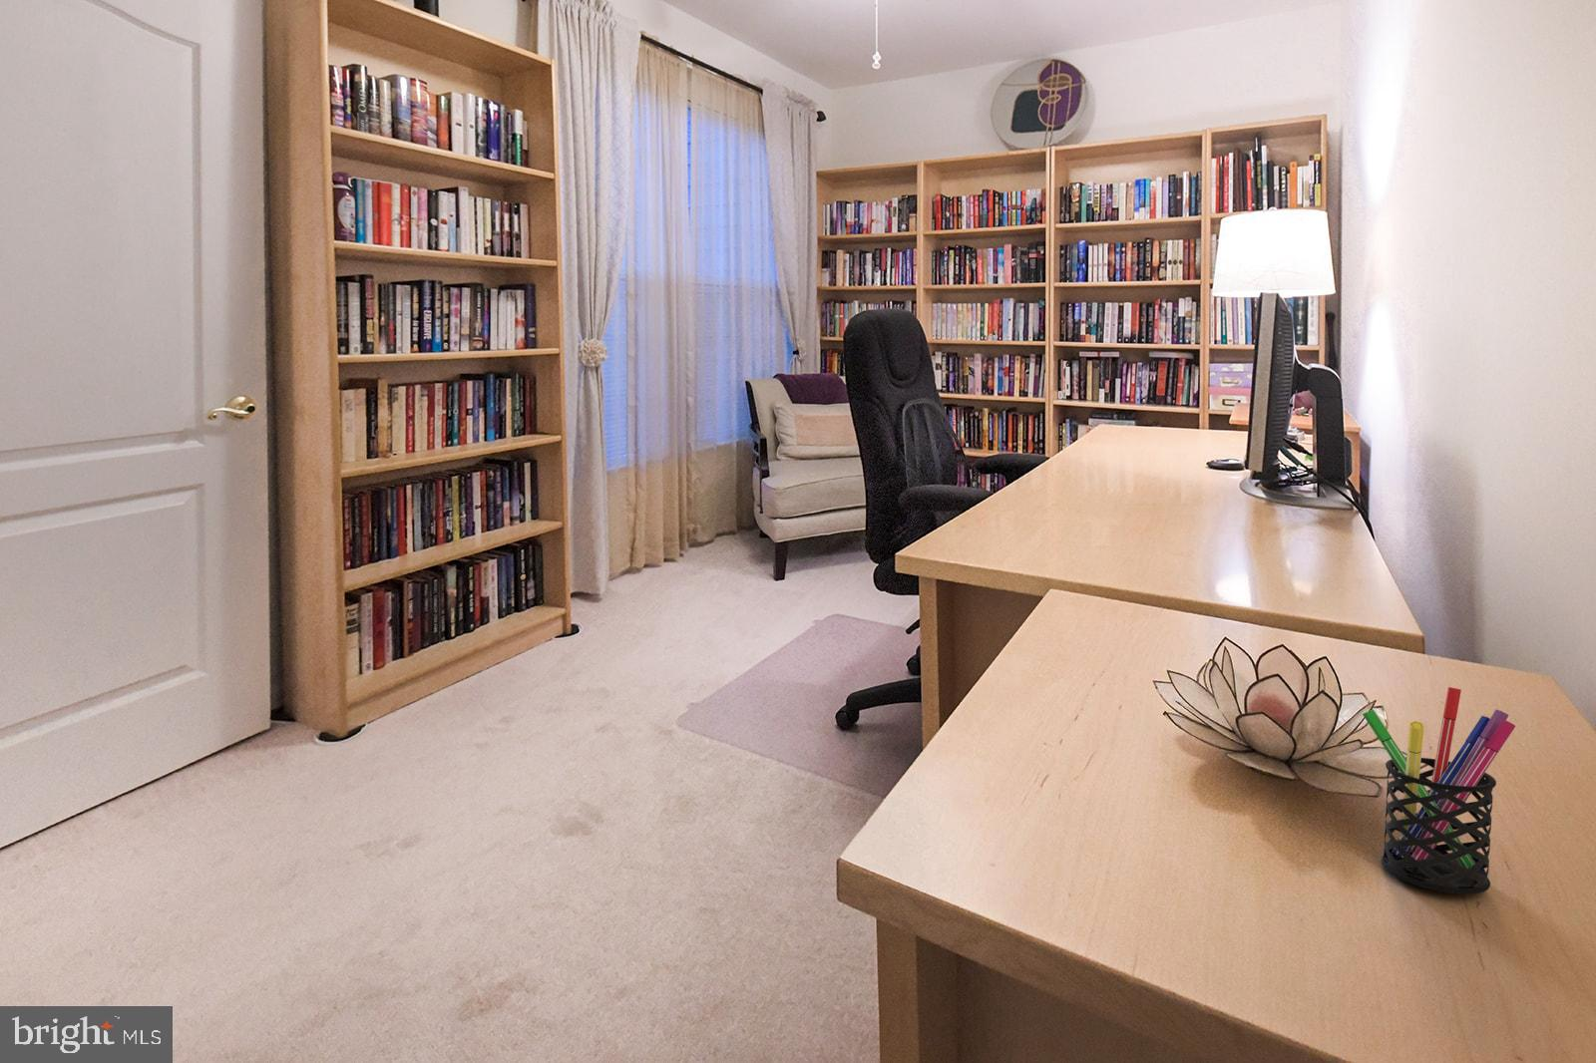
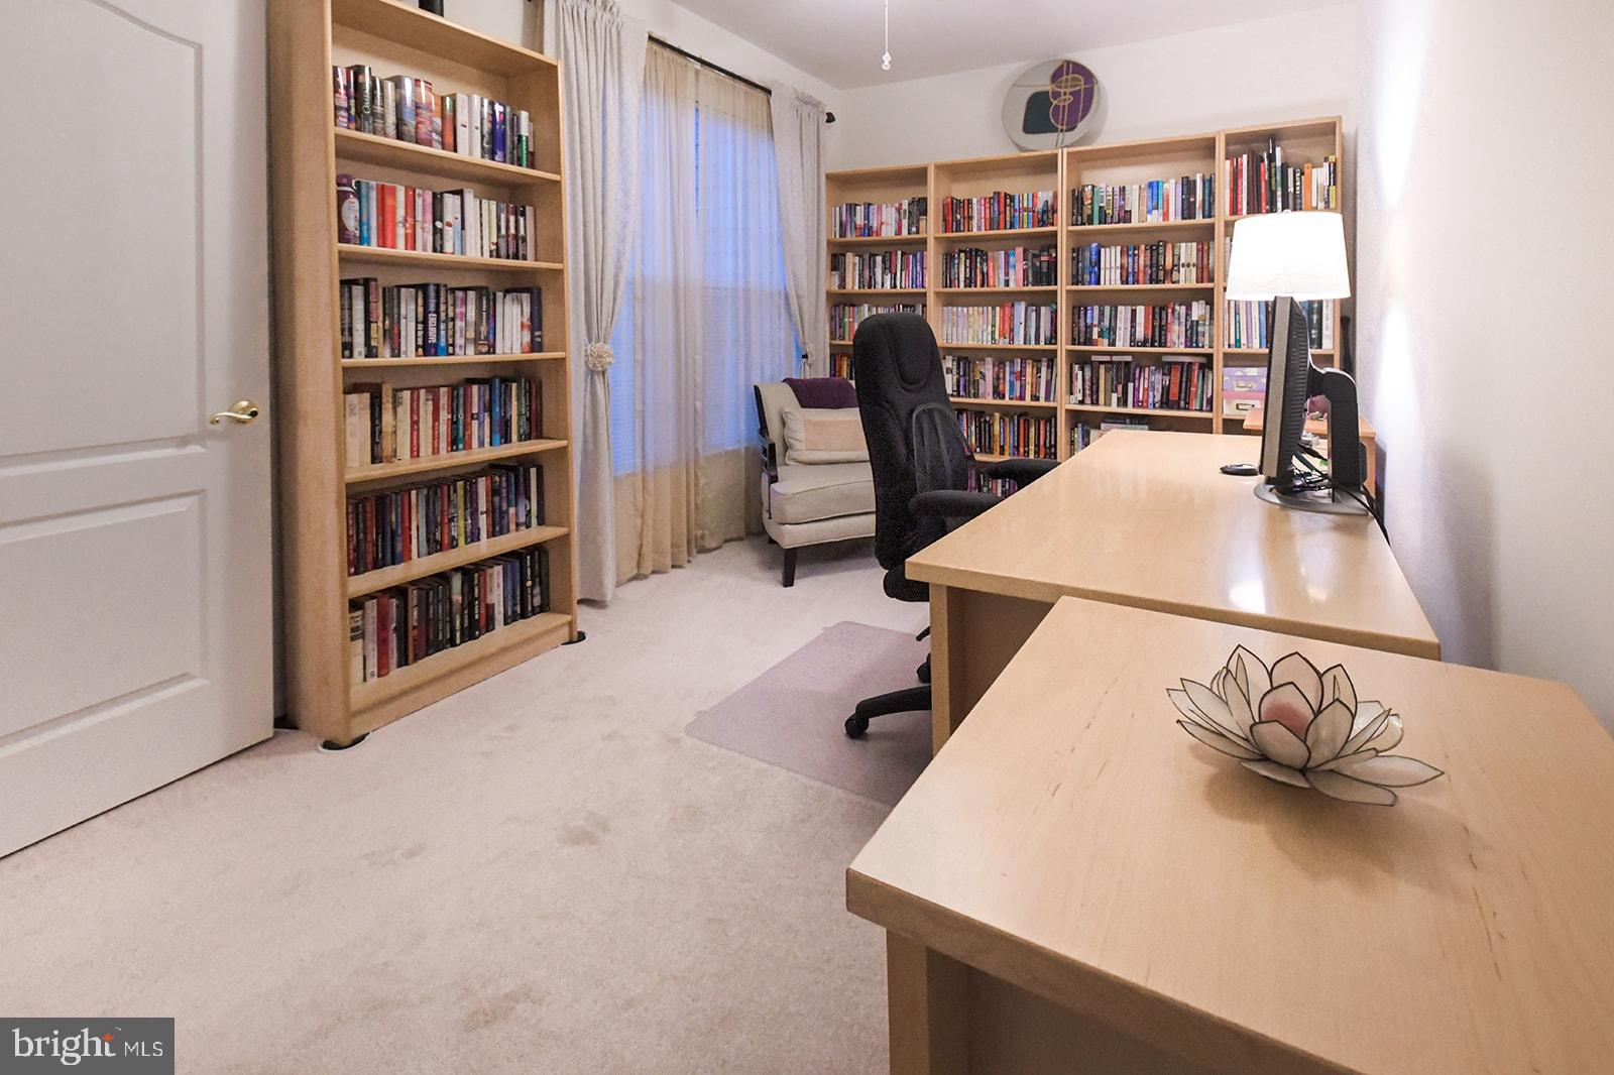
- pen holder [1361,686,1516,896]
